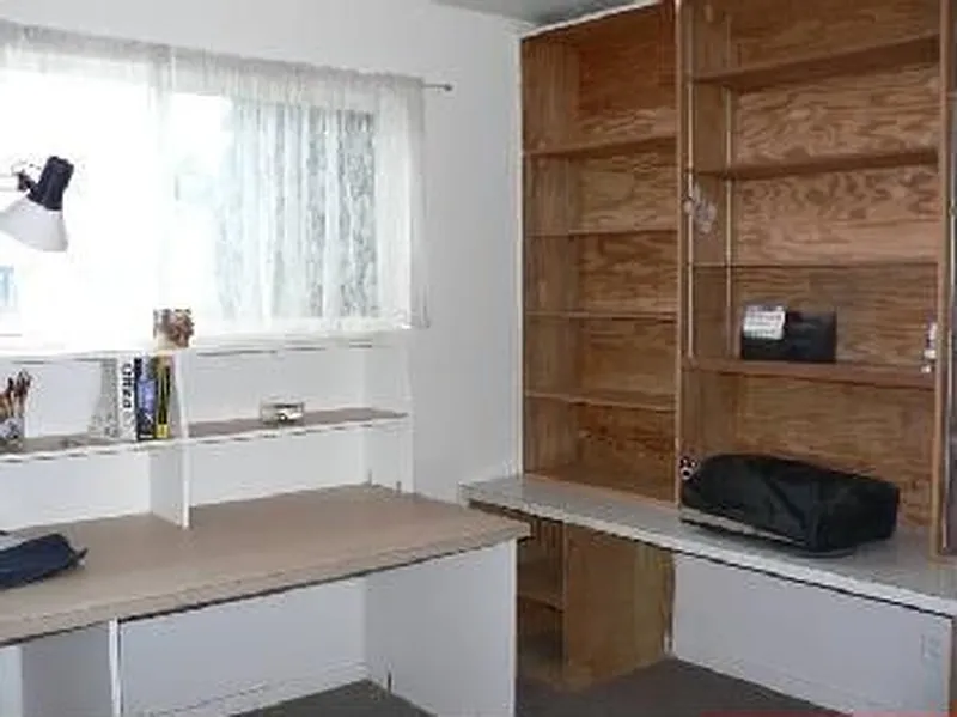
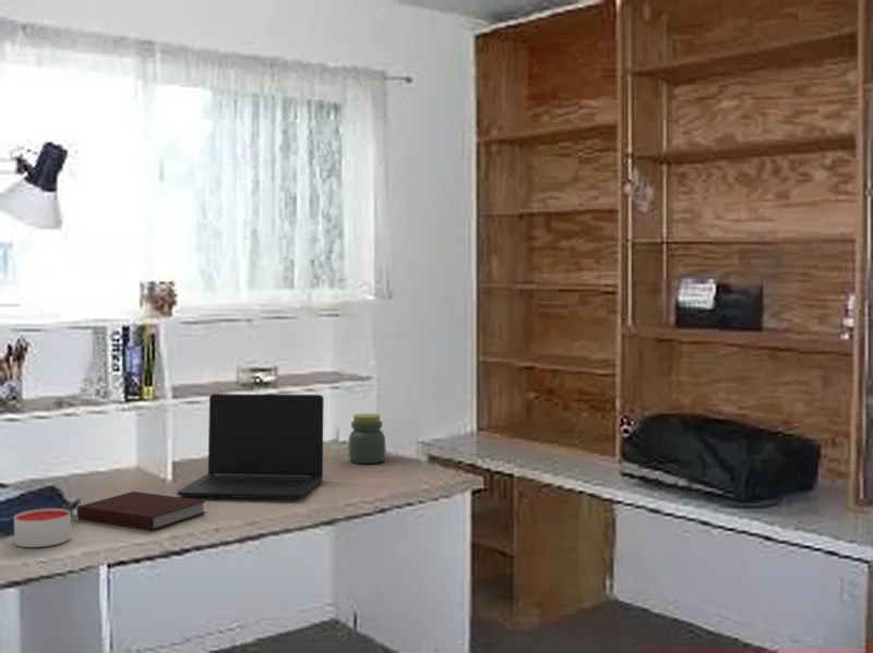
+ jar [347,412,386,464]
+ laptop [176,392,325,500]
+ notebook [76,491,206,531]
+ candle [13,507,72,548]
